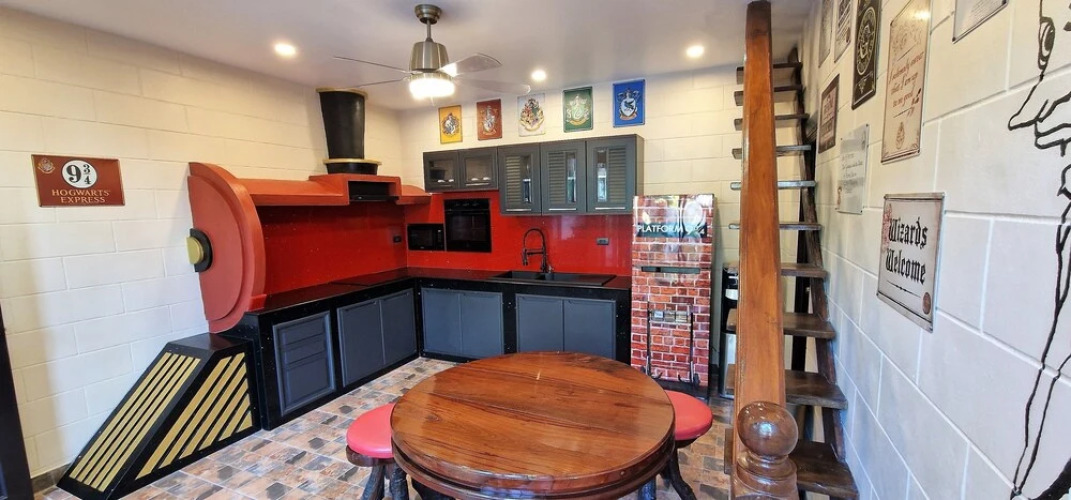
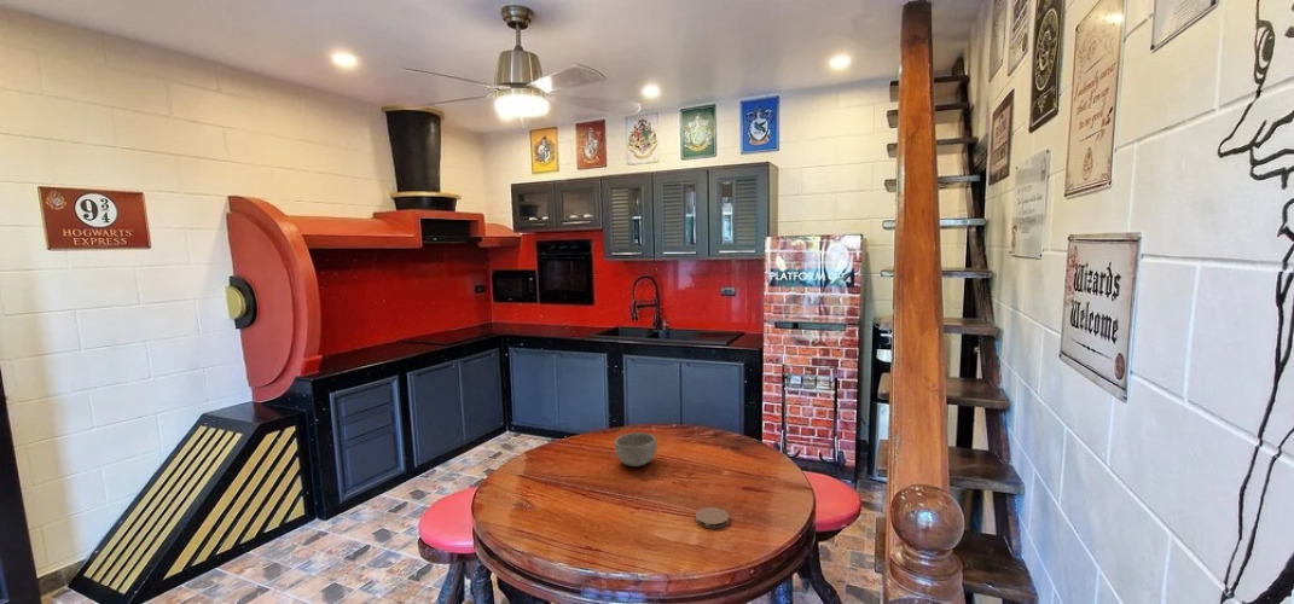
+ coaster [695,506,730,529]
+ bowl [614,431,658,467]
